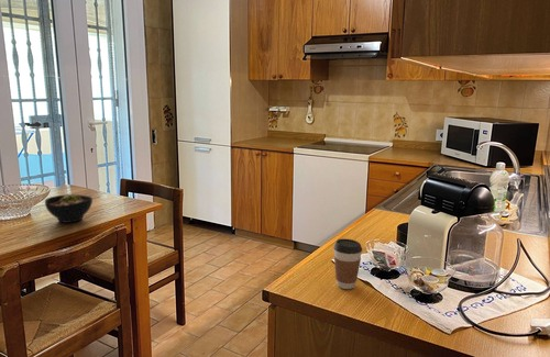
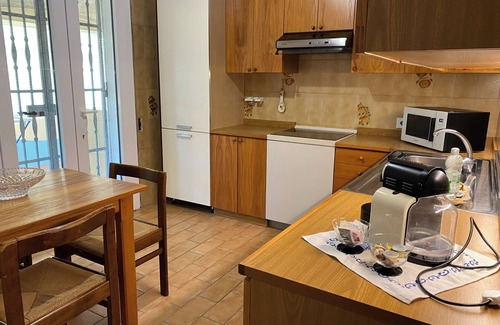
- bowl [44,193,94,224]
- coffee cup [332,237,363,290]
